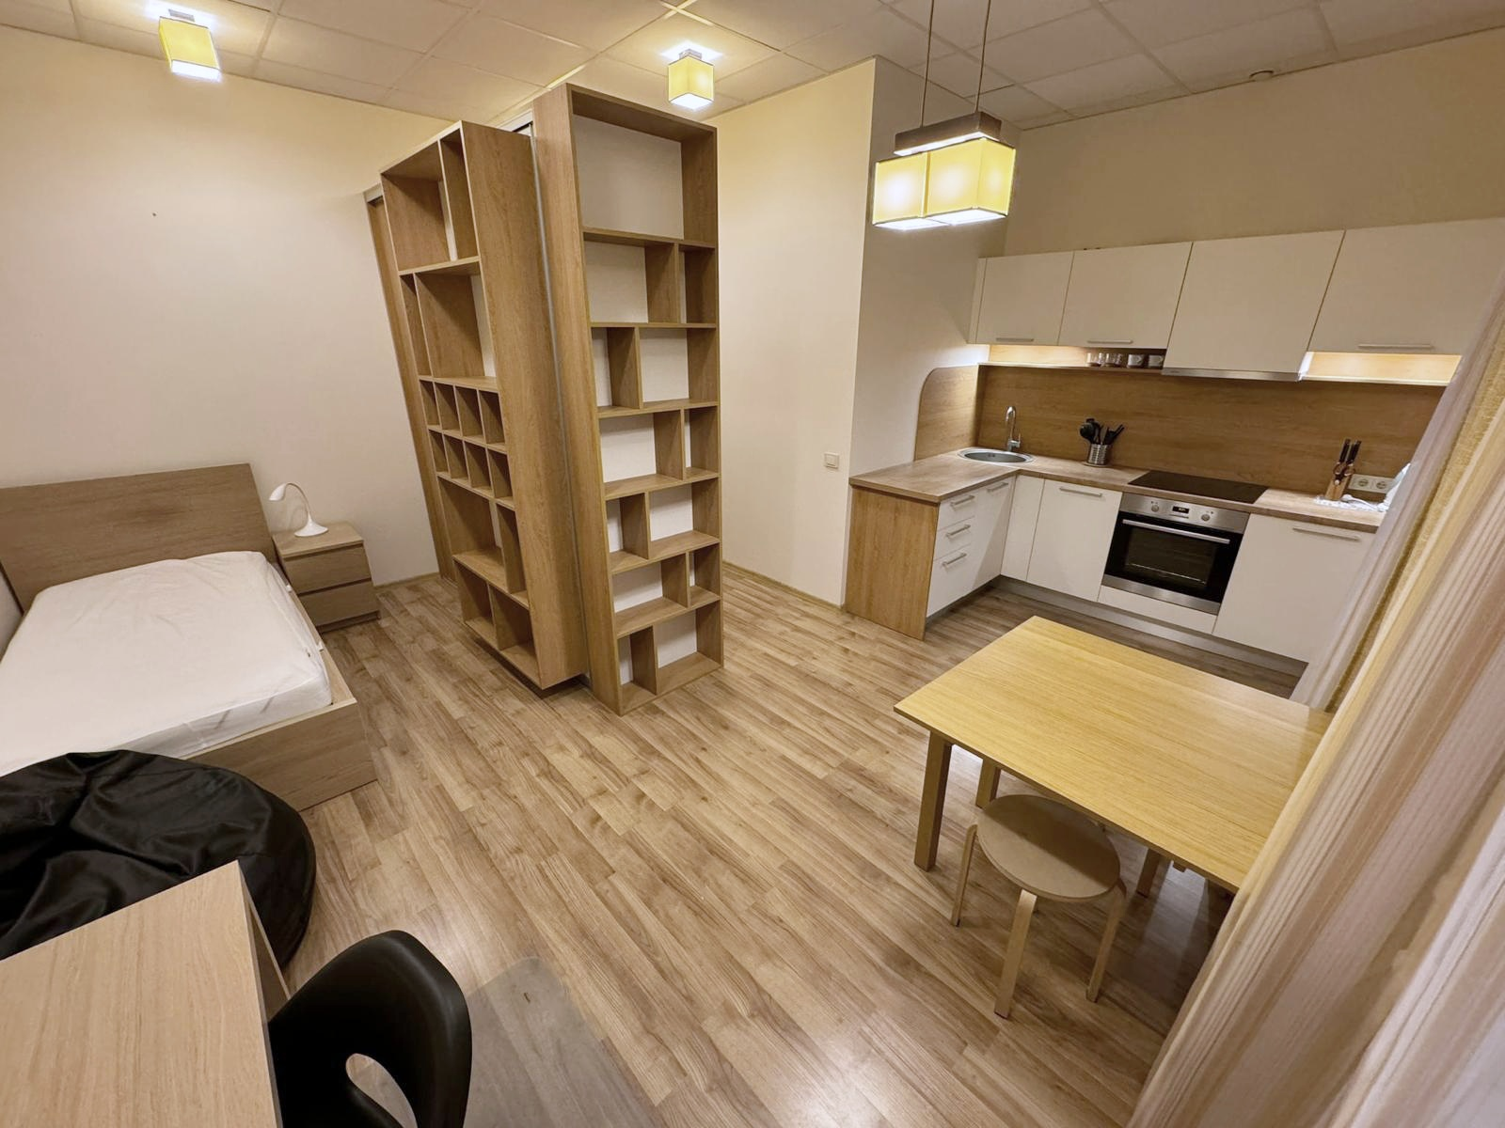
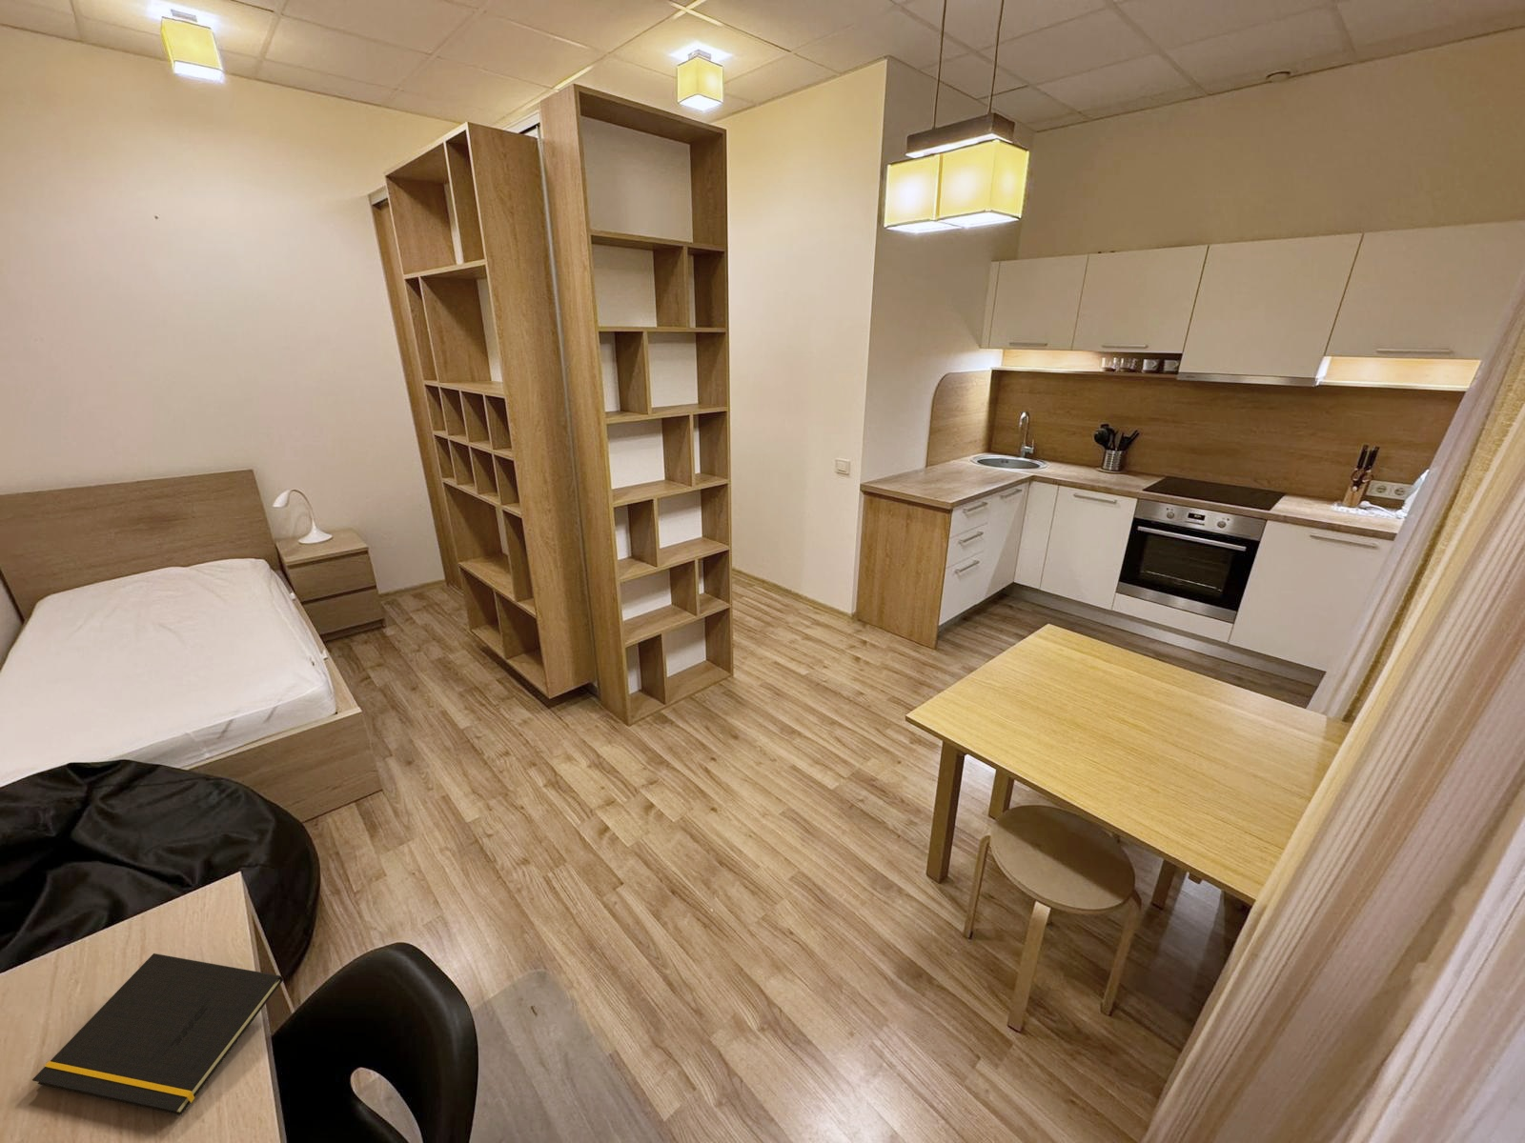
+ notepad [31,952,285,1117]
